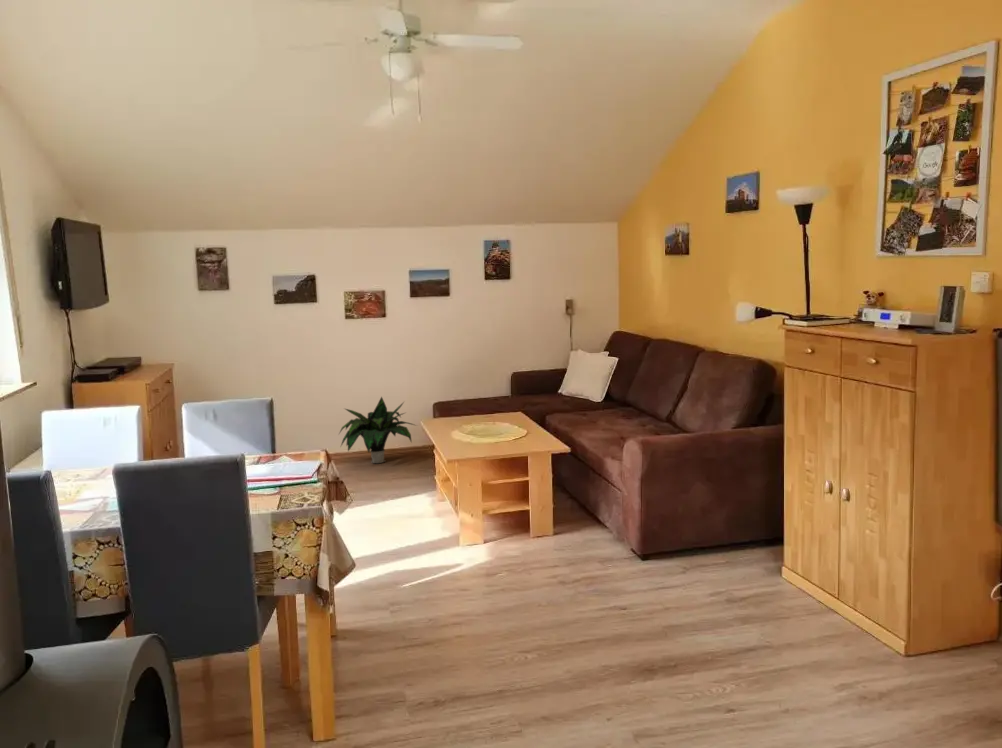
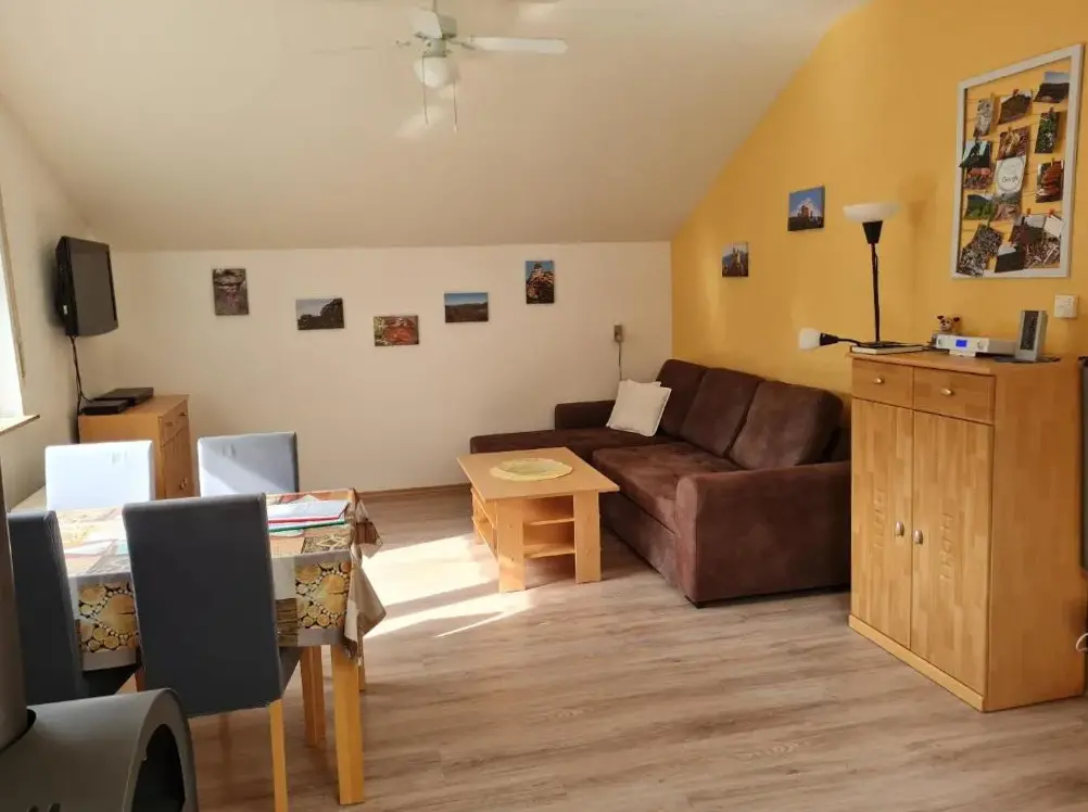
- potted plant [337,396,418,464]
